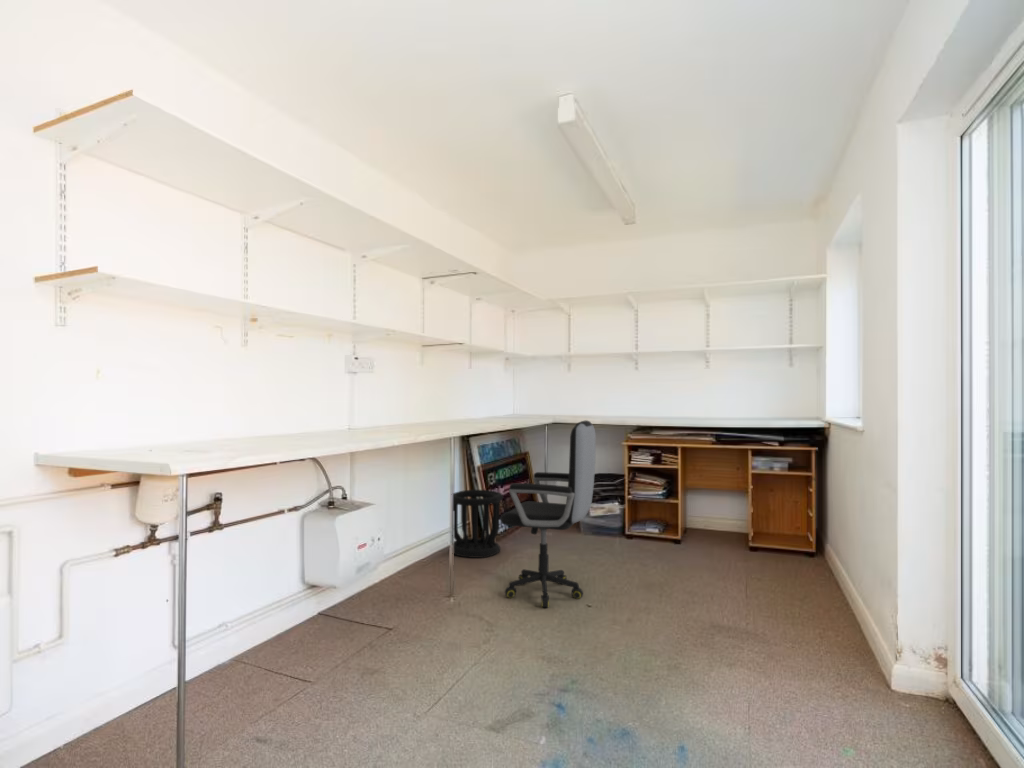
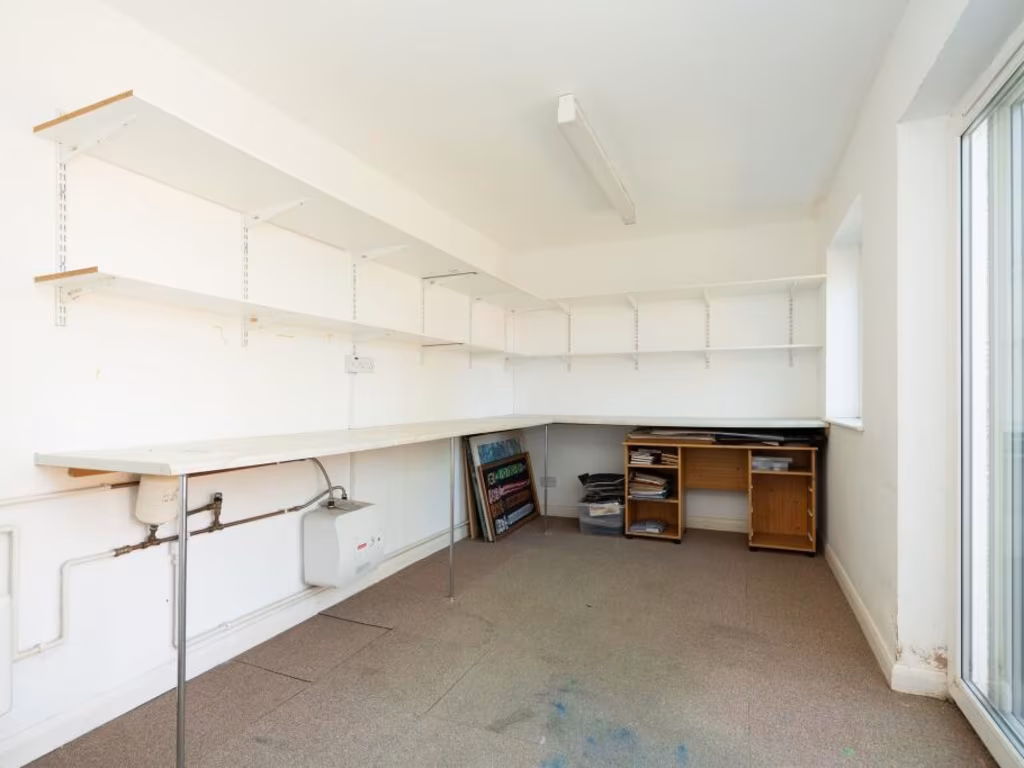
- office chair [500,419,597,608]
- wastebasket [452,489,504,559]
